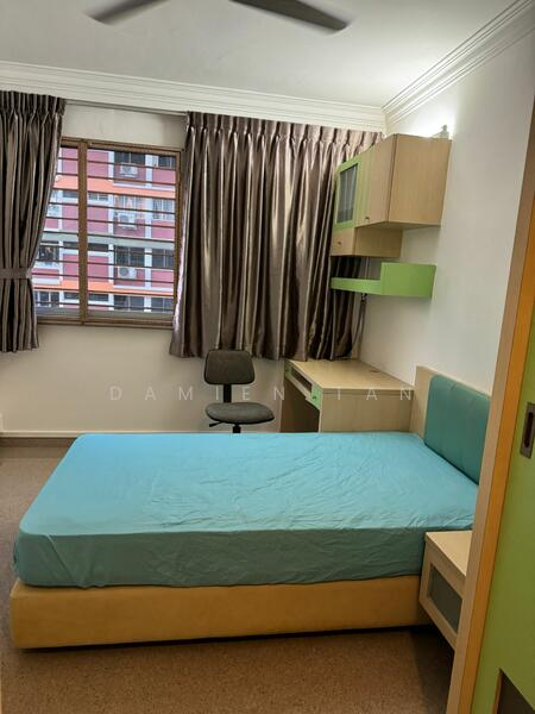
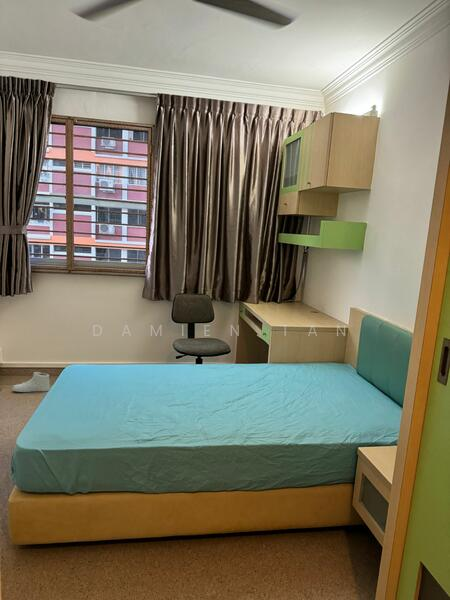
+ sneaker [12,371,51,393]
